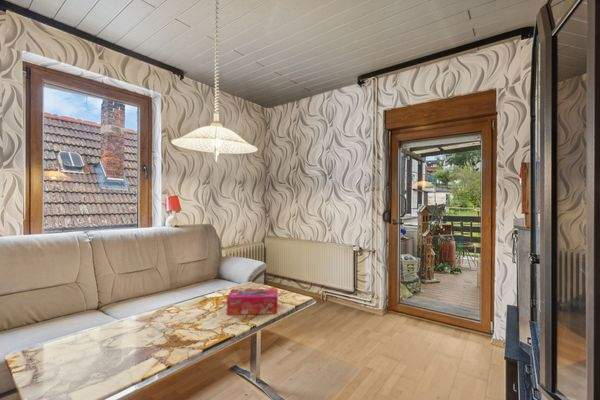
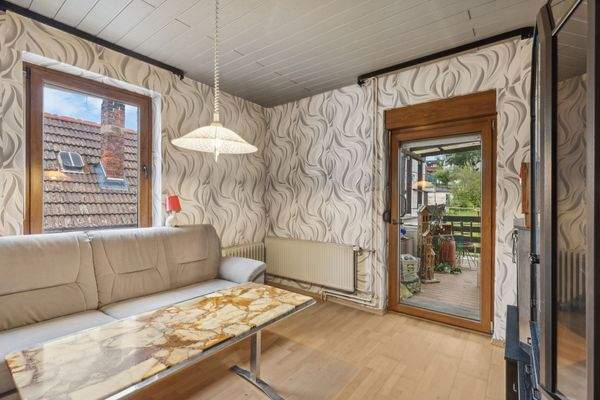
- tissue box [226,288,279,316]
